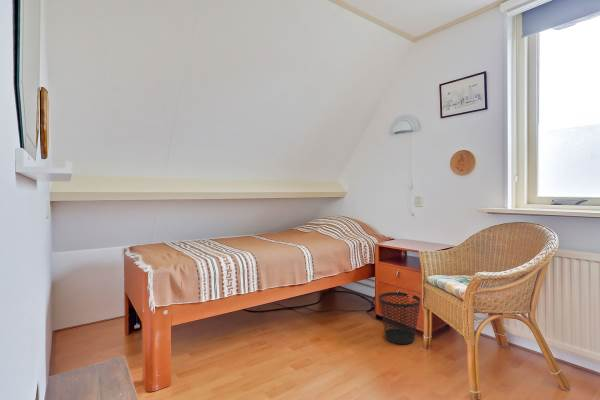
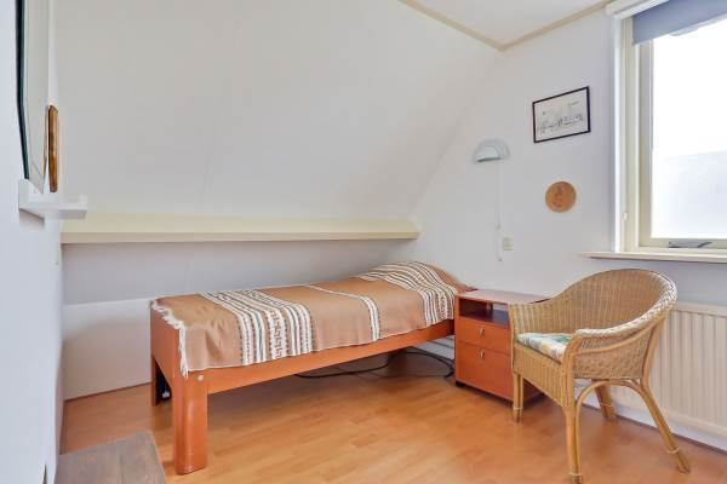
- wastebasket [378,291,421,345]
